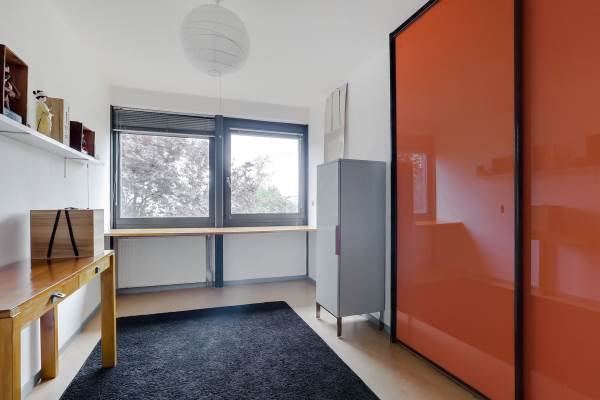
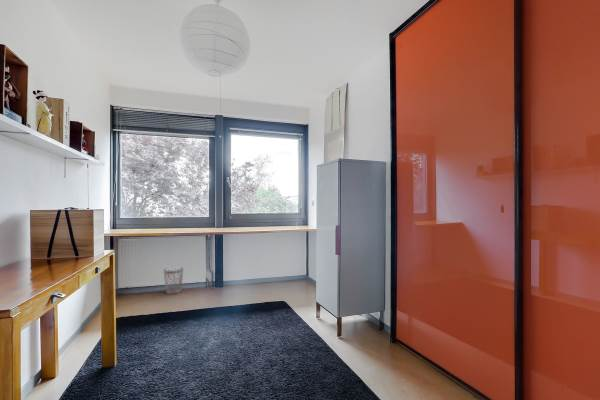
+ wastebasket [163,266,184,295]
